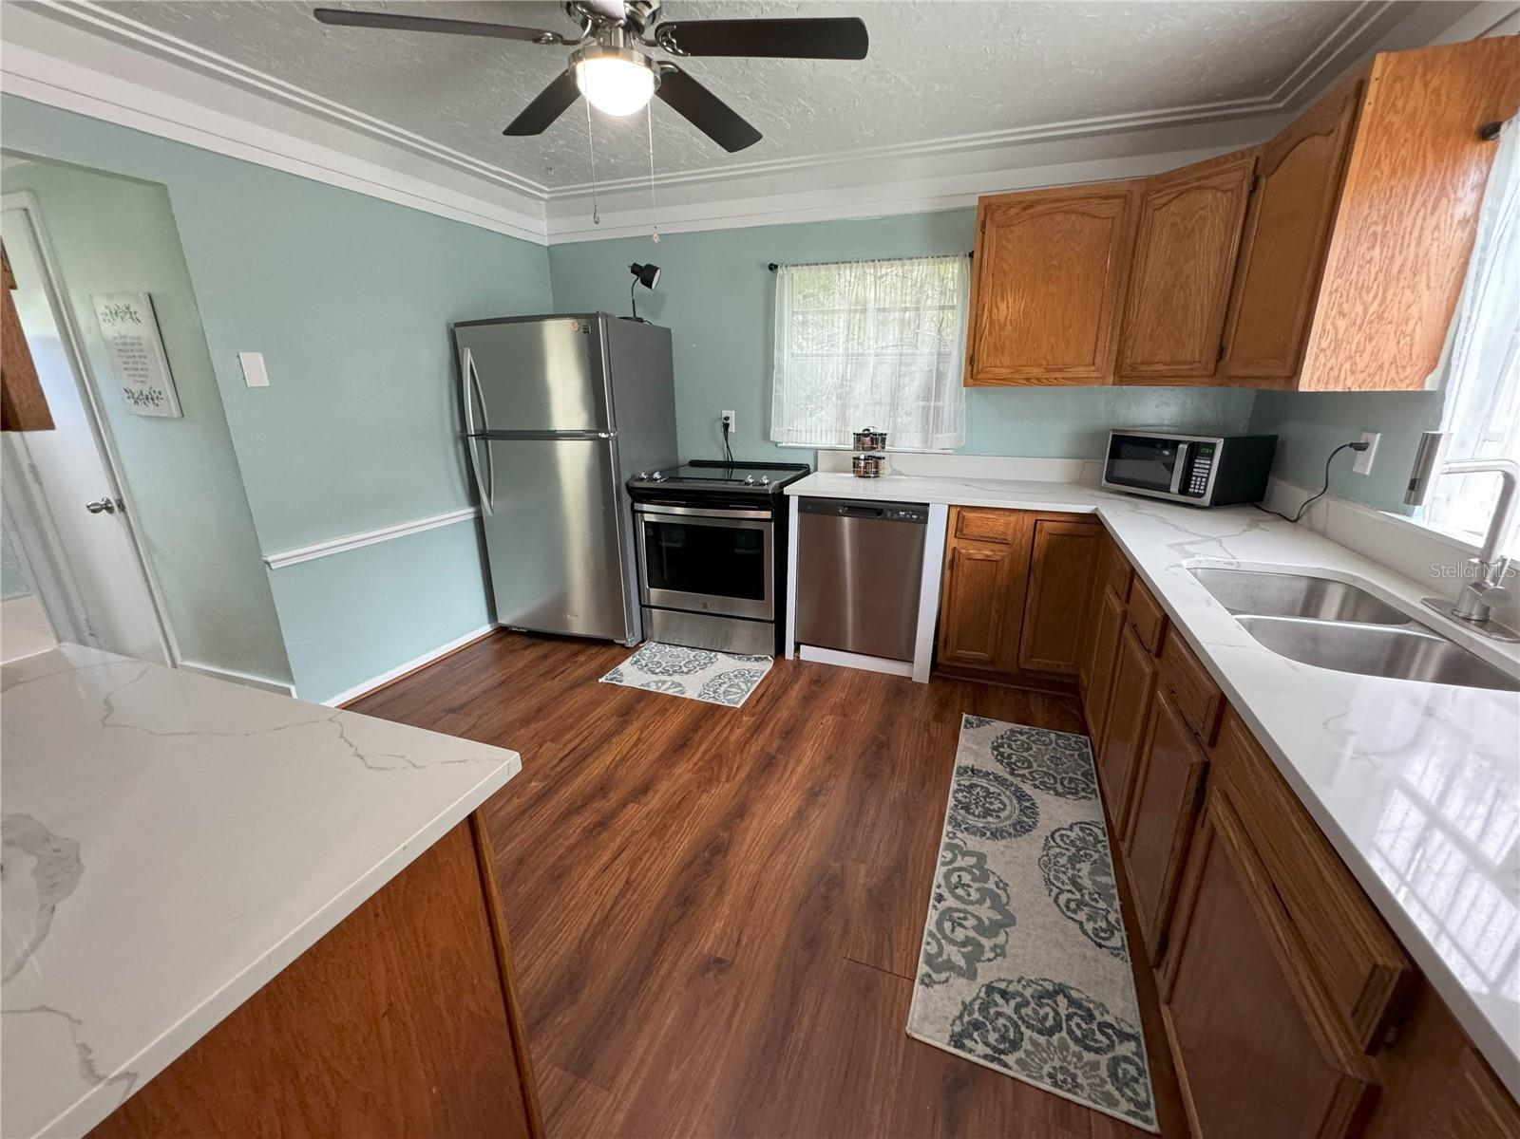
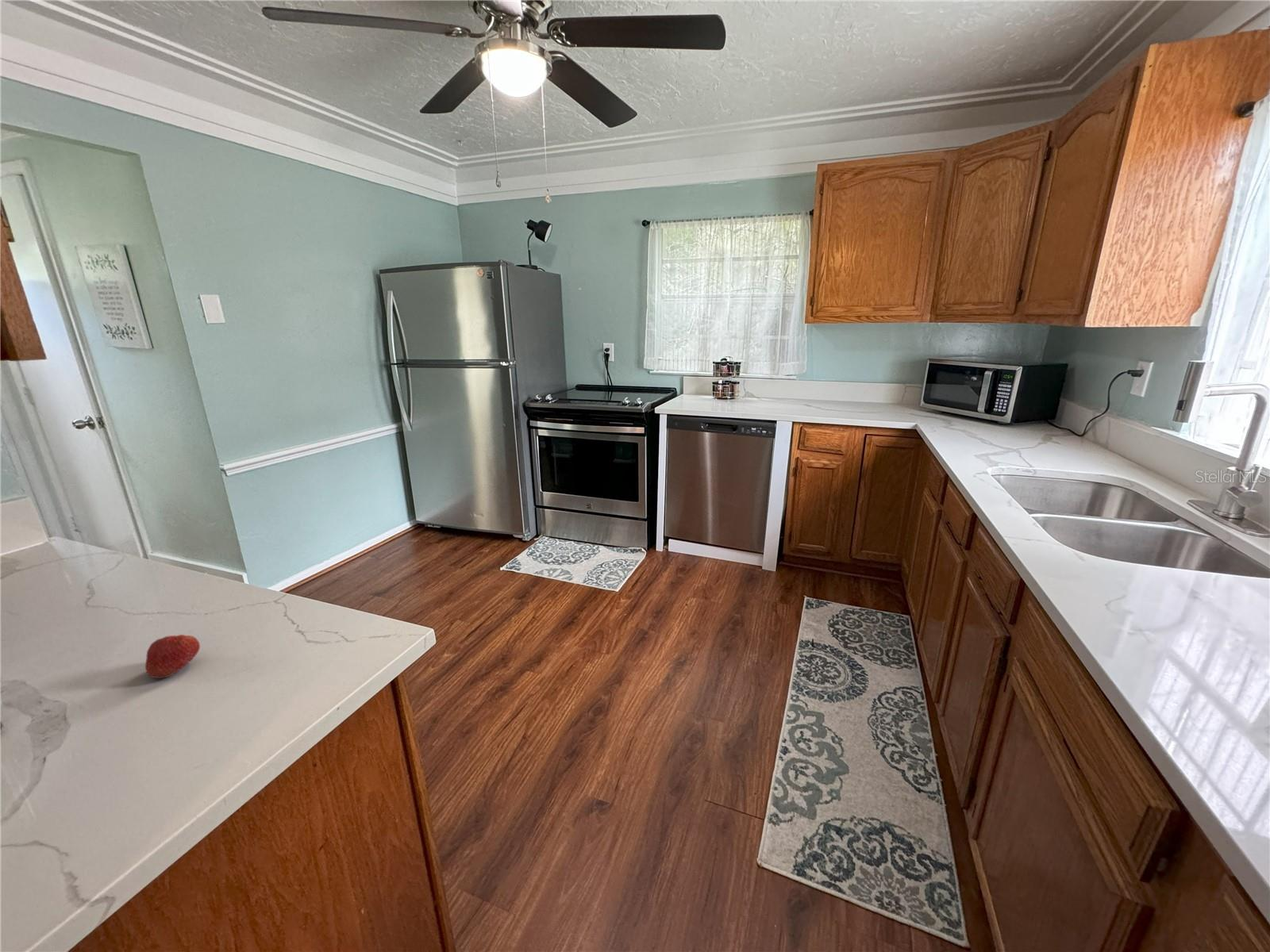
+ fruit [144,634,201,679]
